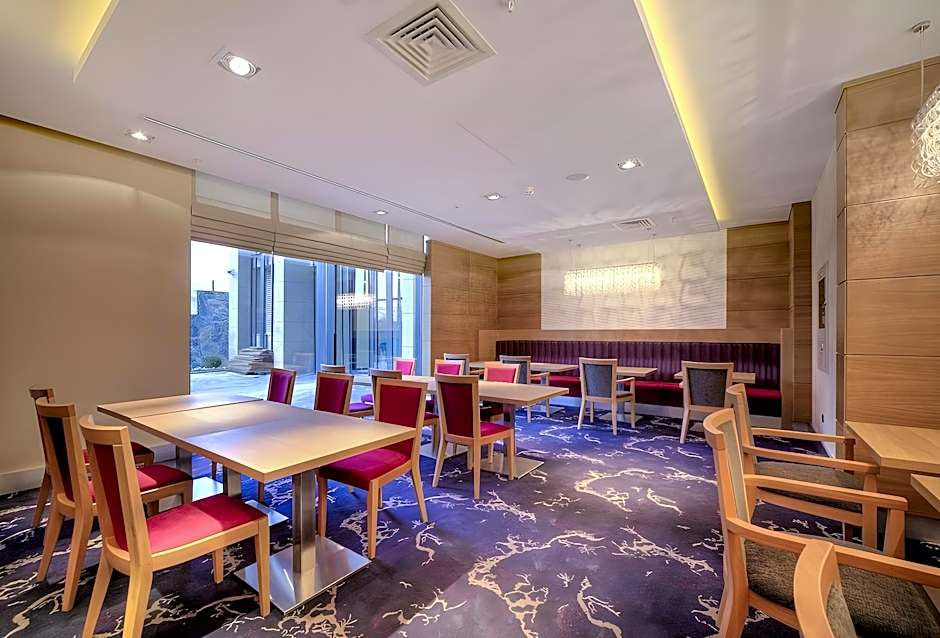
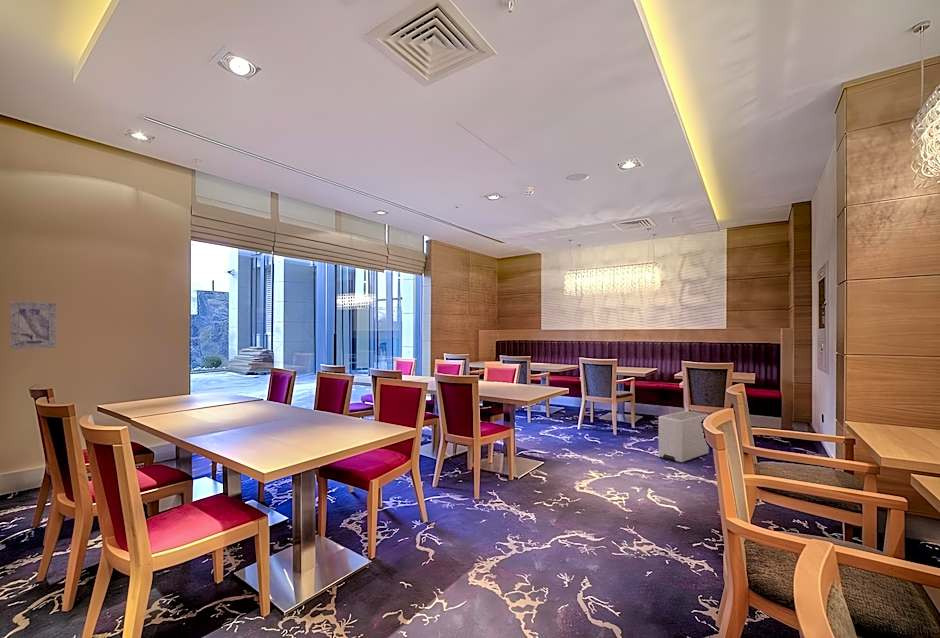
+ air purifier [657,410,710,464]
+ wall art [9,300,58,350]
